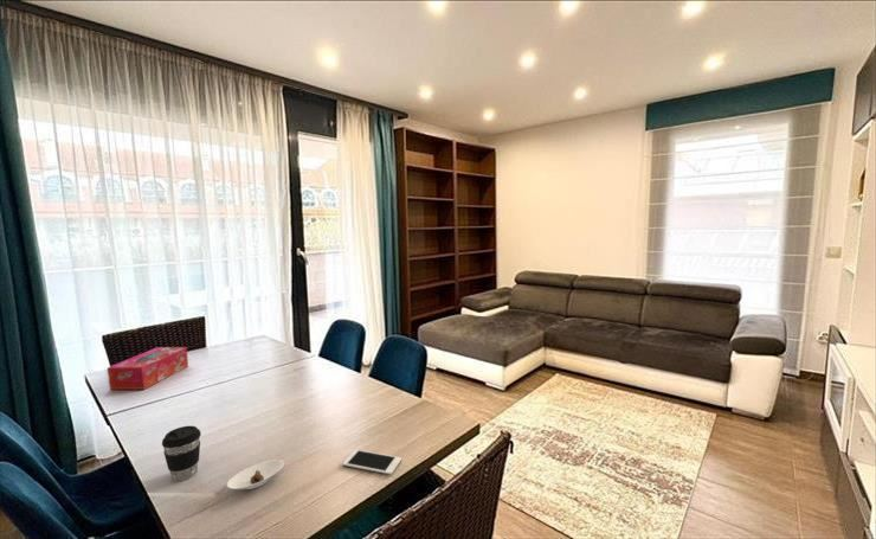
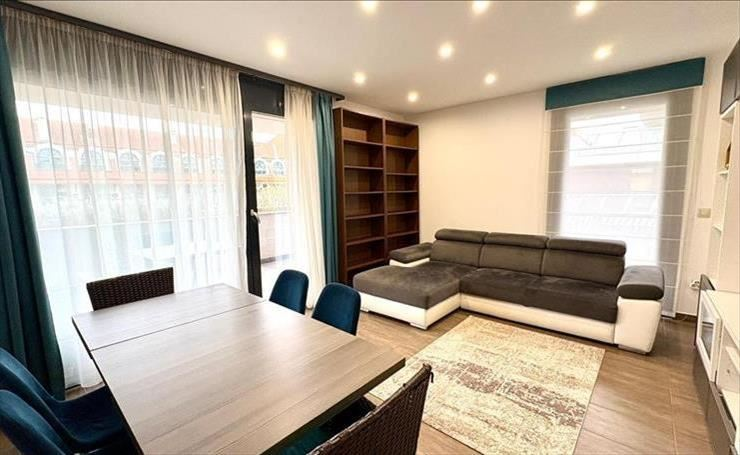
- saucer [226,458,285,490]
- coffee cup [161,425,202,482]
- tissue box [107,346,189,391]
- cell phone [341,449,402,476]
